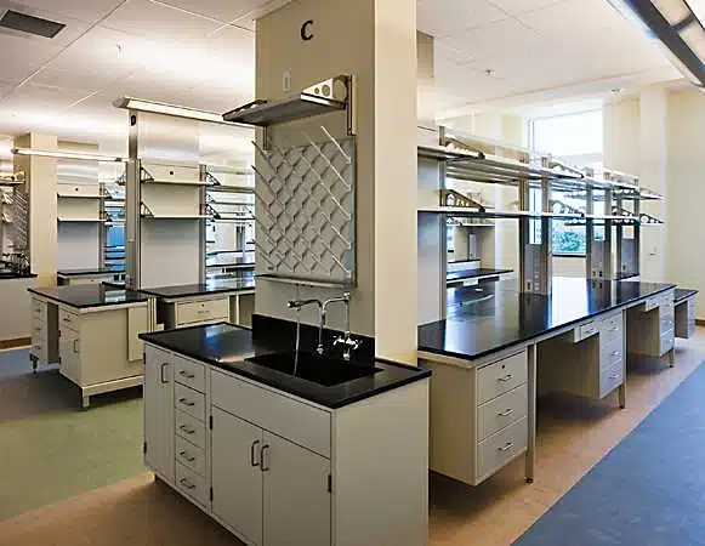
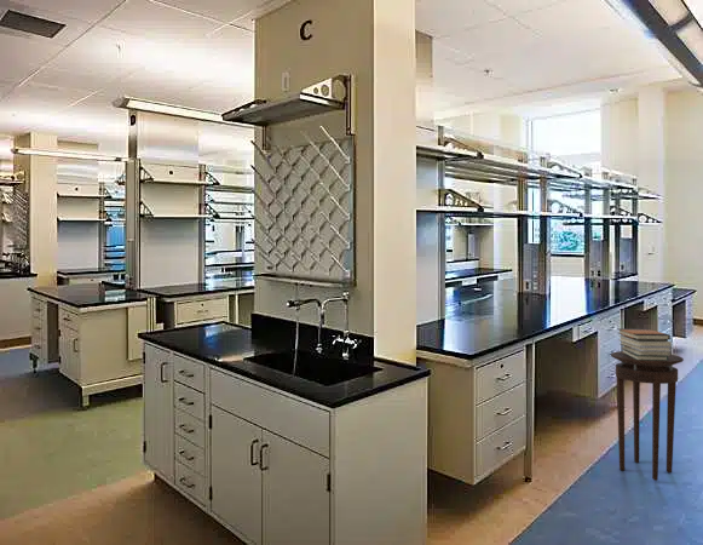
+ book stack [616,327,673,361]
+ stool [610,350,685,482]
